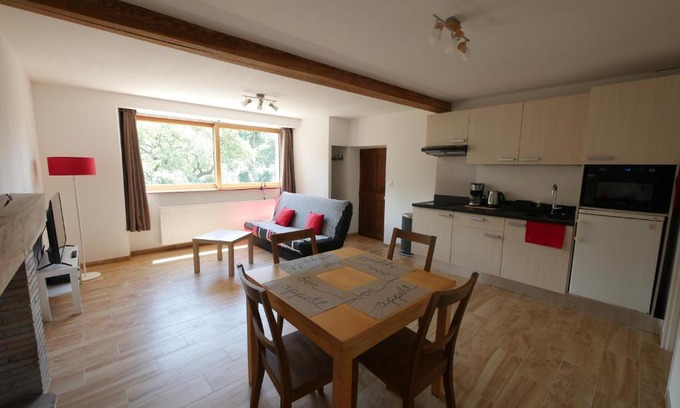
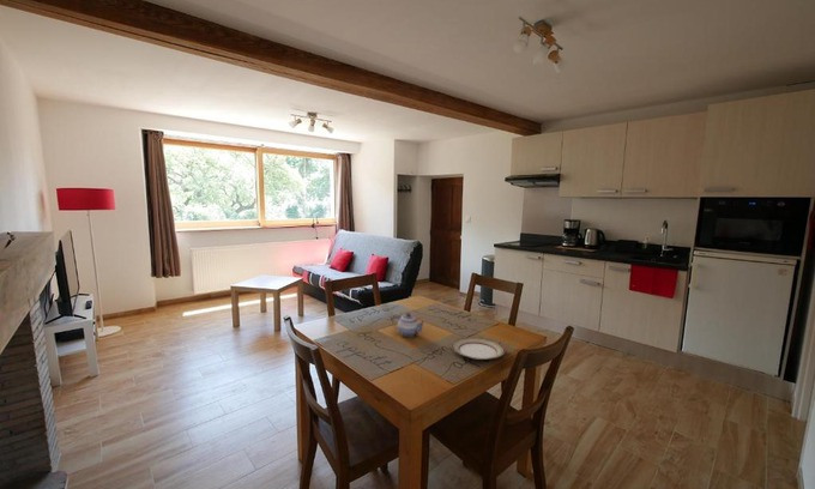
+ teapot [391,312,427,338]
+ plate [451,336,506,361]
